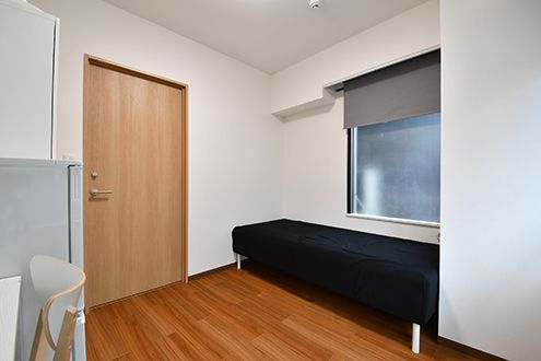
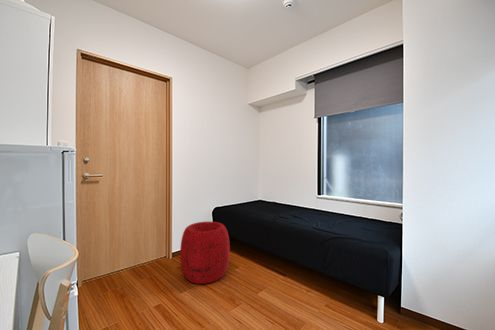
+ pouf [179,221,231,285]
